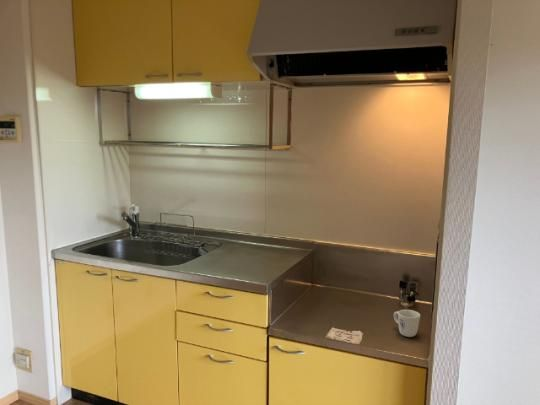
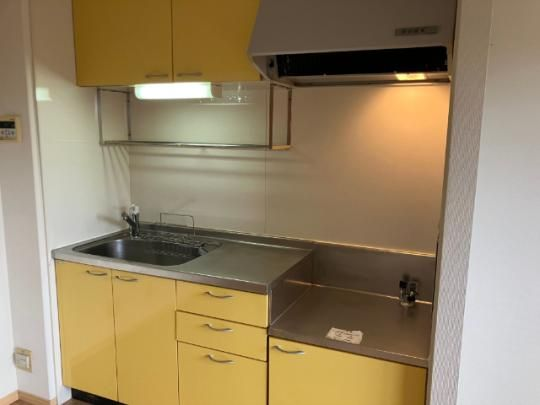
- mug [393,309,421,338]
